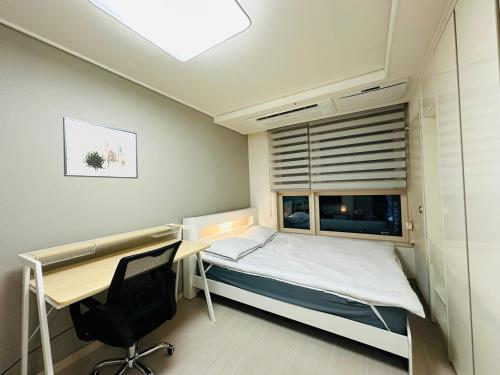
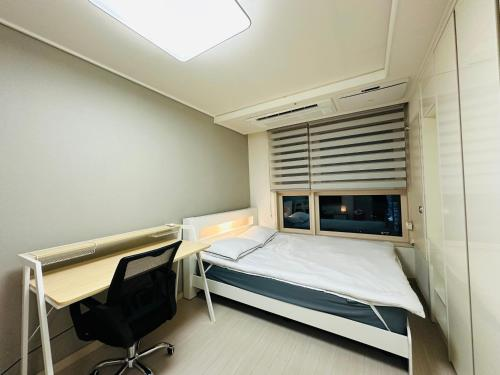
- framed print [62,116,139,180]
